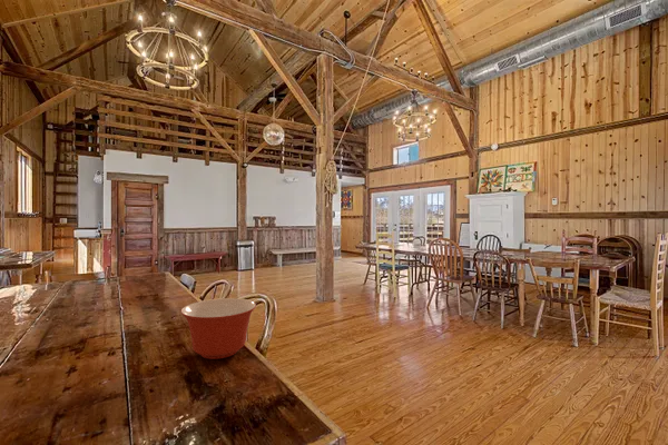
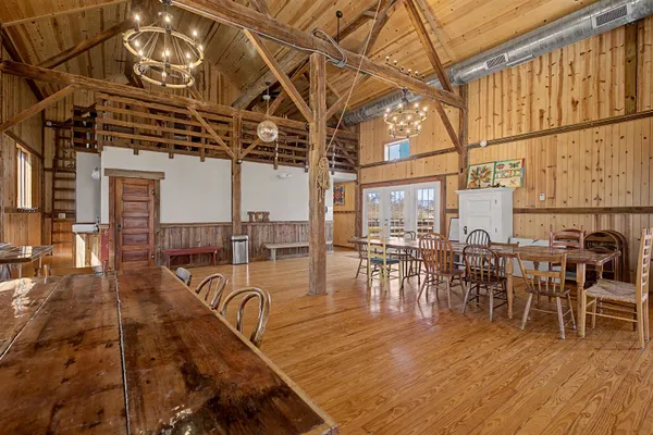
- mixing bowl [180,297,257,360]
